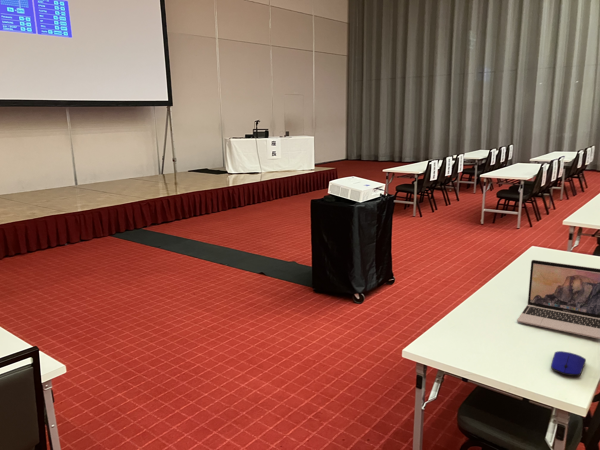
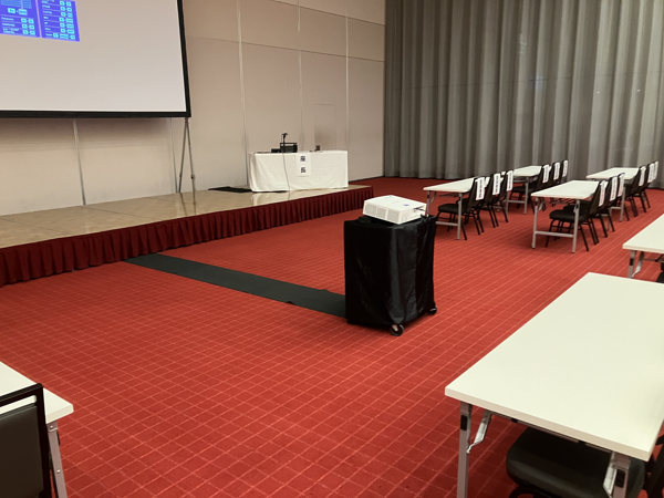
- laptop [516,259,600,340]
- computer mouse [550,350,587,377]
